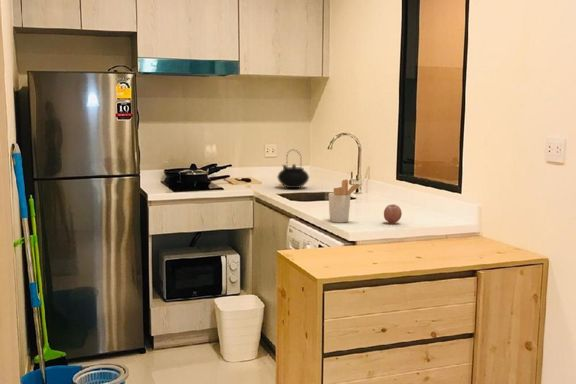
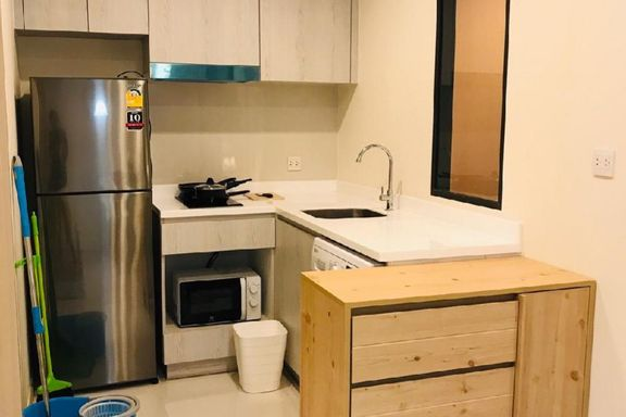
- teapot [276,149,310,189]
- fruit [383,203,403,224]
- utensil holder [328,178,363,224]
